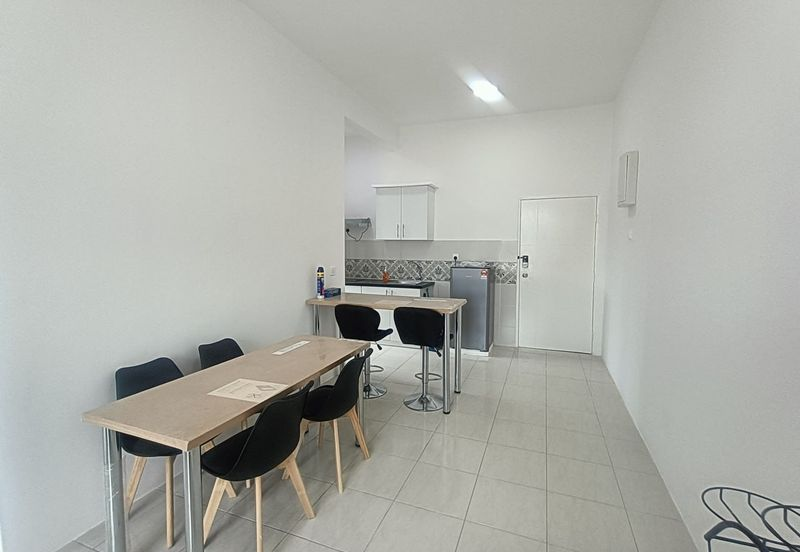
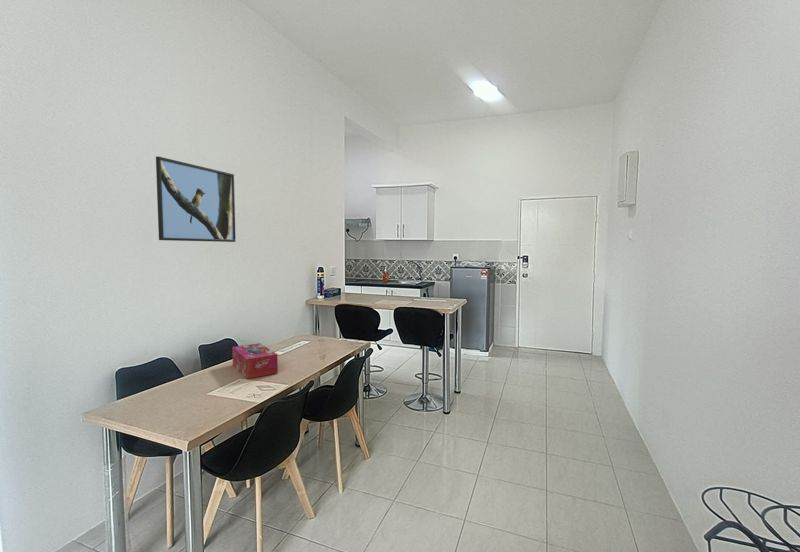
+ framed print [155,156,237,243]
+ tissue box [231,342,279,380]
